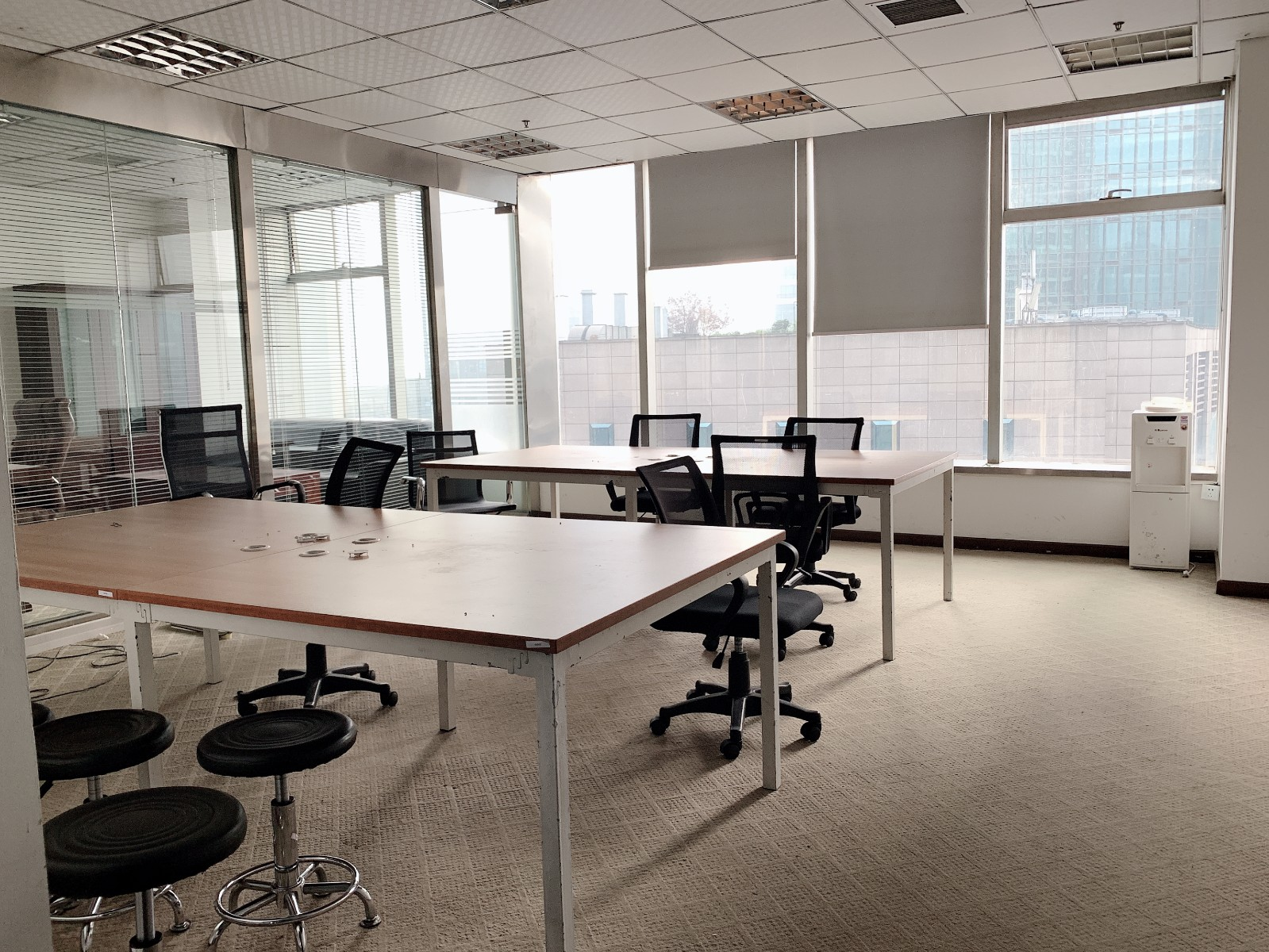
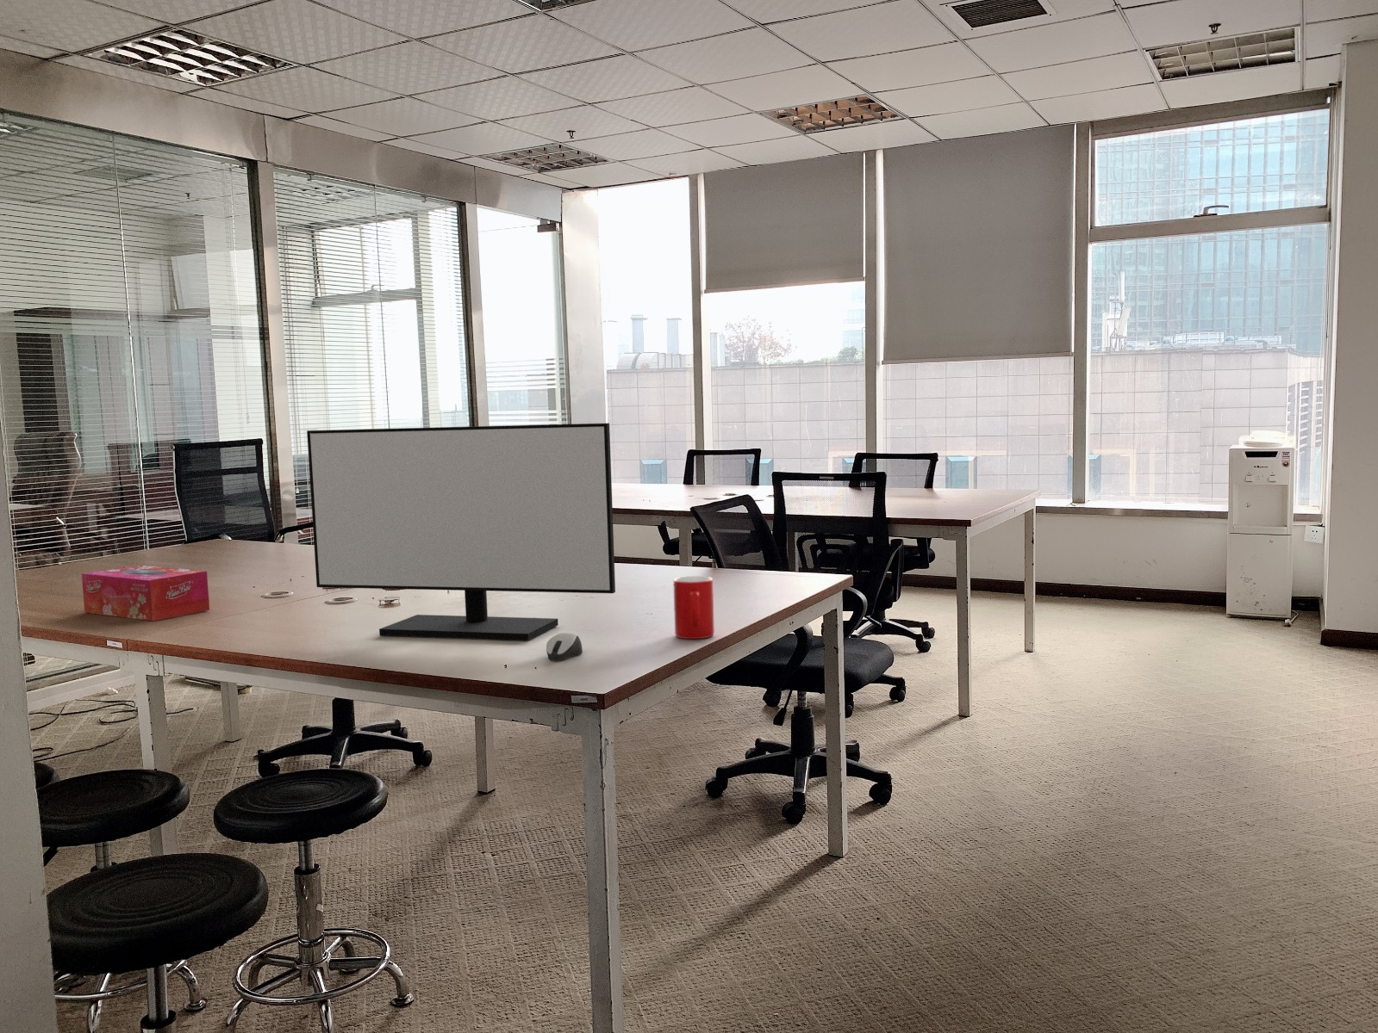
+ computer mouse [545,632,583,661]
+ monitor [306,423,616,641]
+ tissue box [81,564,211,623]
+ cup [672,575,716,639]
